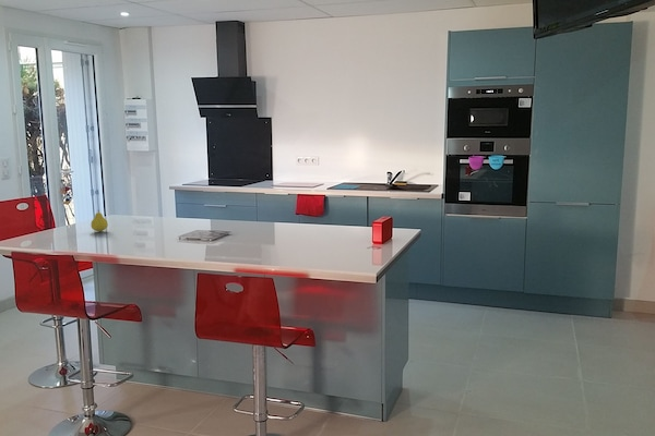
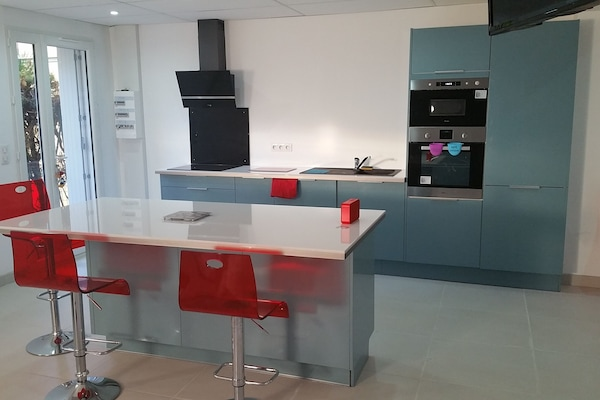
- fruit [90,210,109,232]
